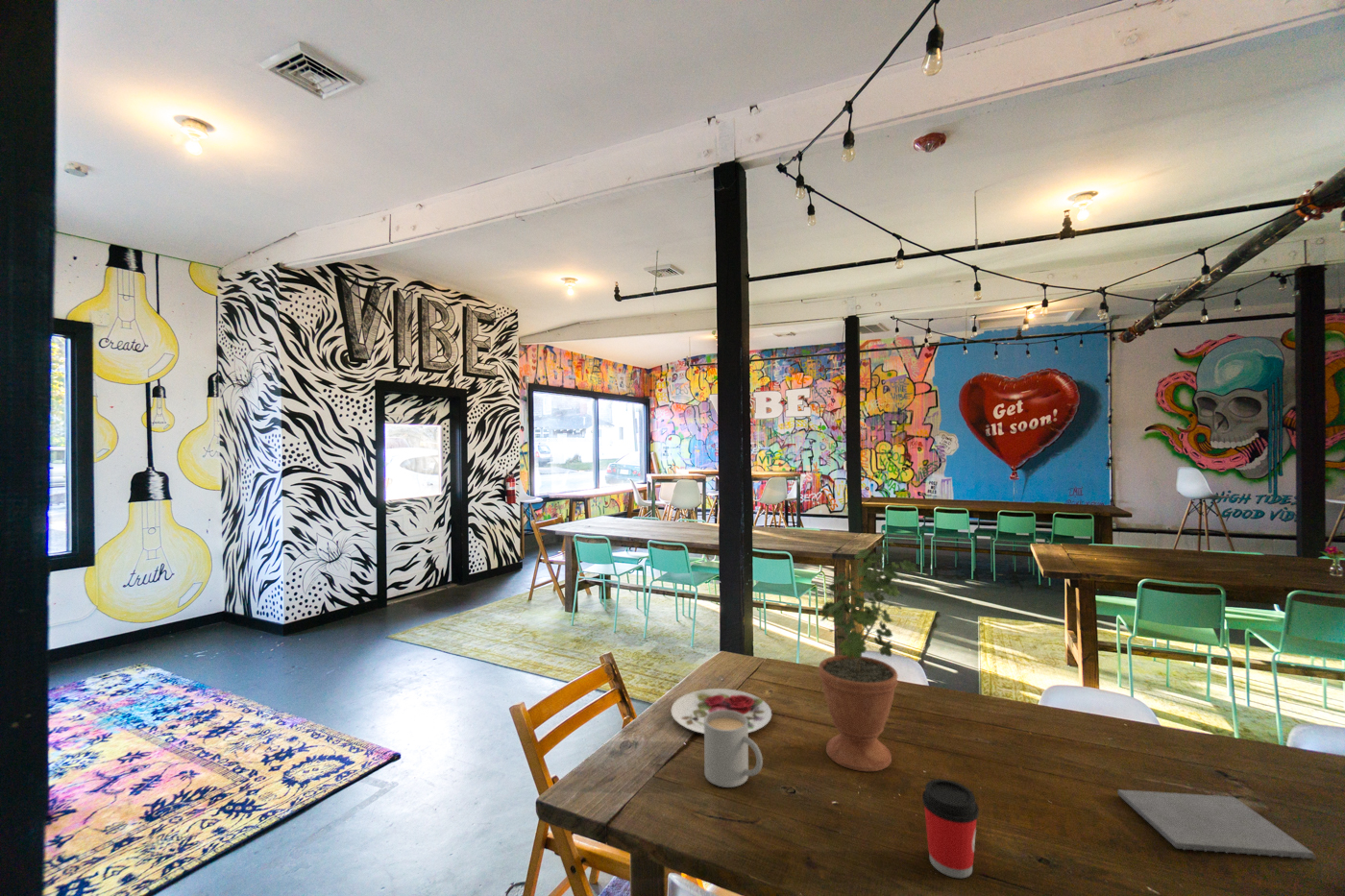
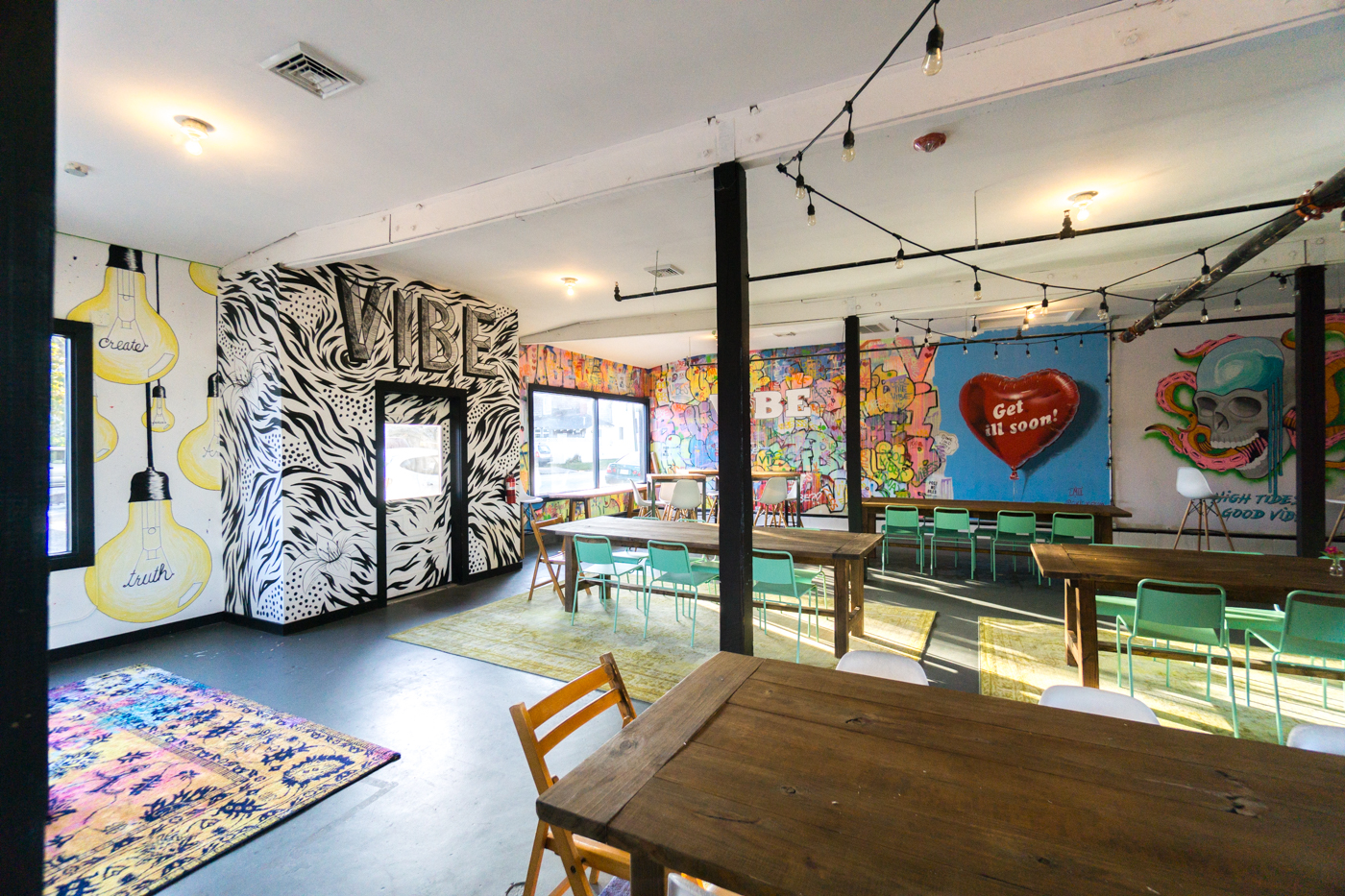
- coffee cup [921,778,980,879]
- notepad [1116,788,1317,860]
- mug [703,710,764,788]
- plate [671,688,772,735]
- potted plant [818,540,919,772]
